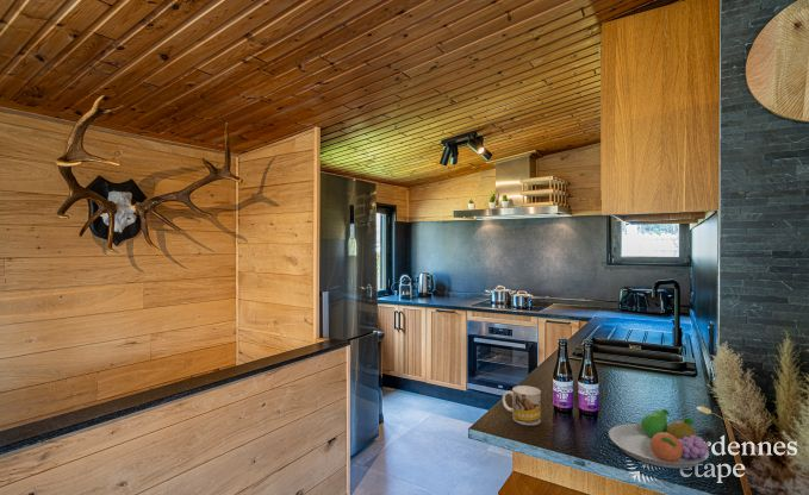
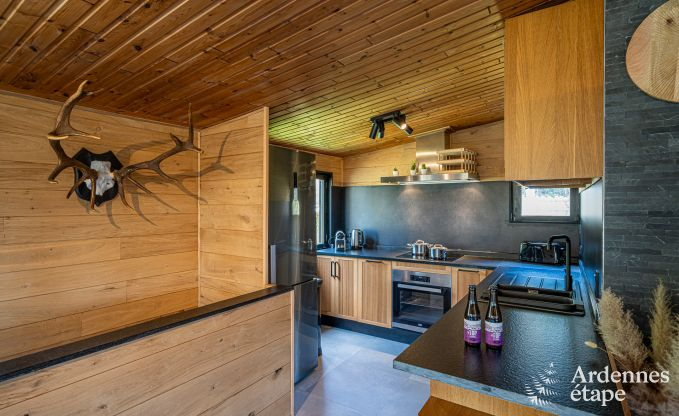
- fruit bowl [608,408,711,470]
- mug [502,384,542,426]
